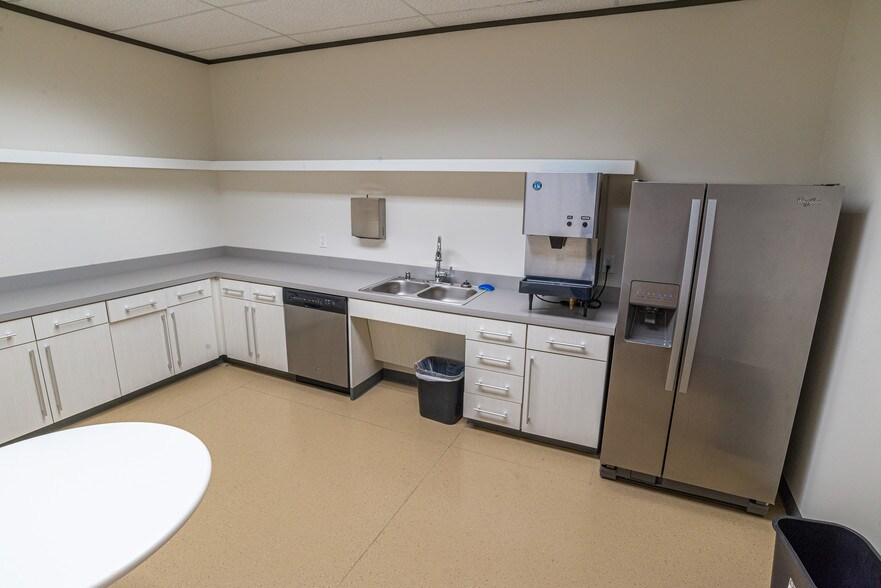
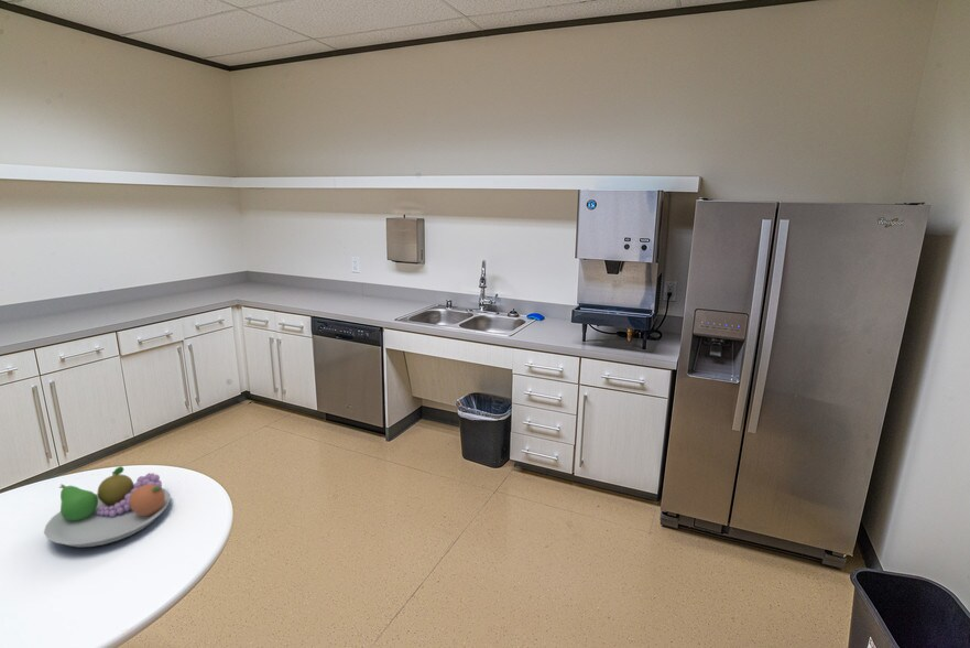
+ fruit bowl [43,465,172,548]
